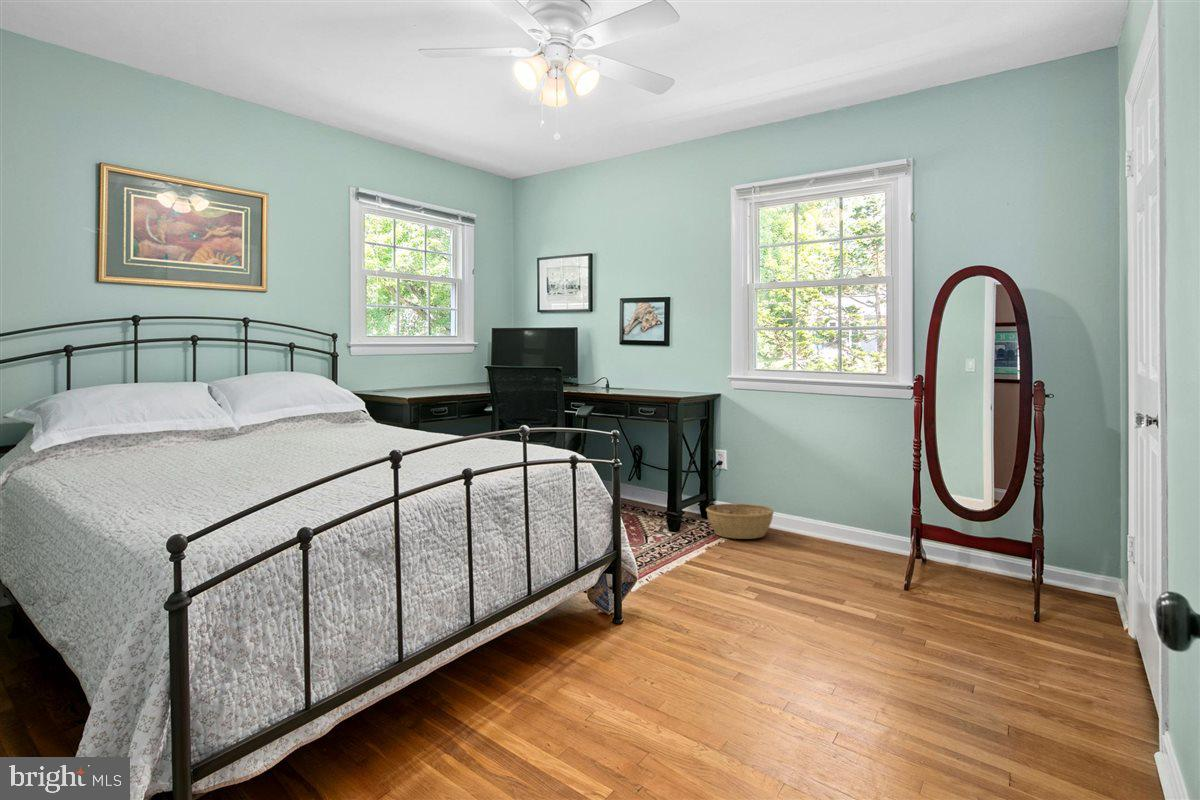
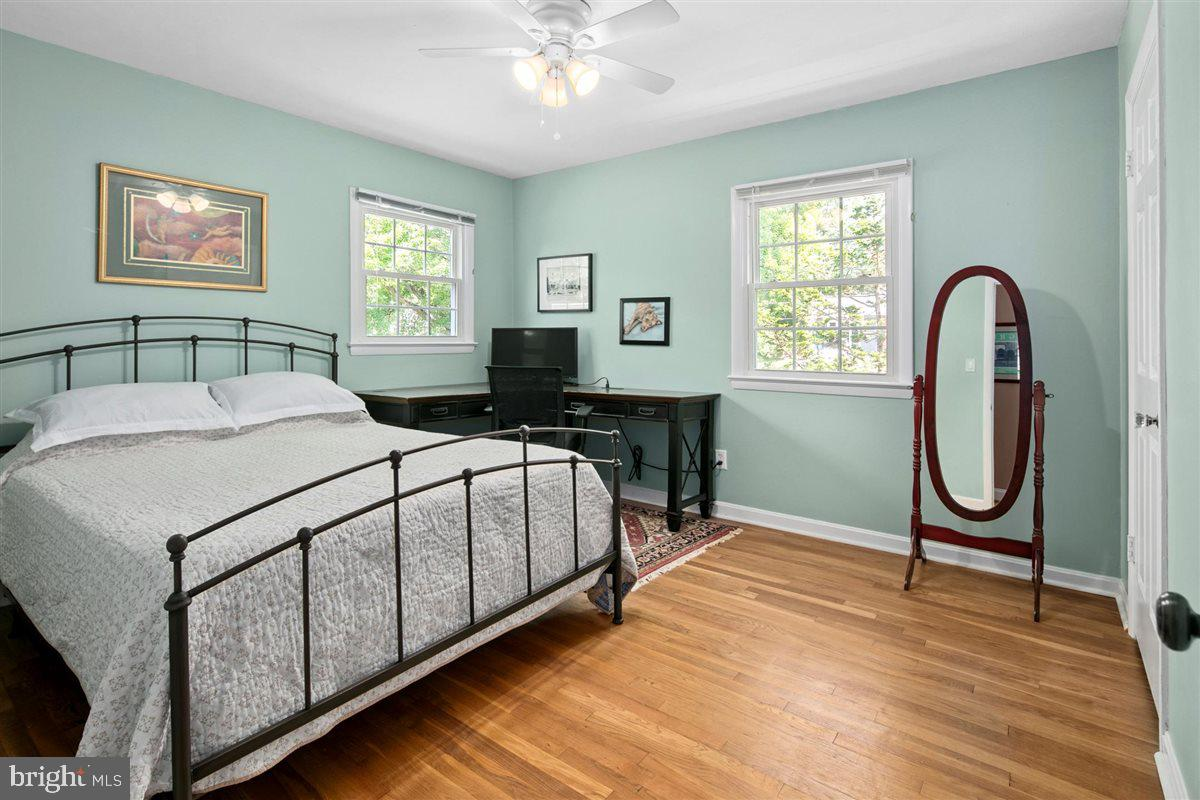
- basket [705,502,775,540]
